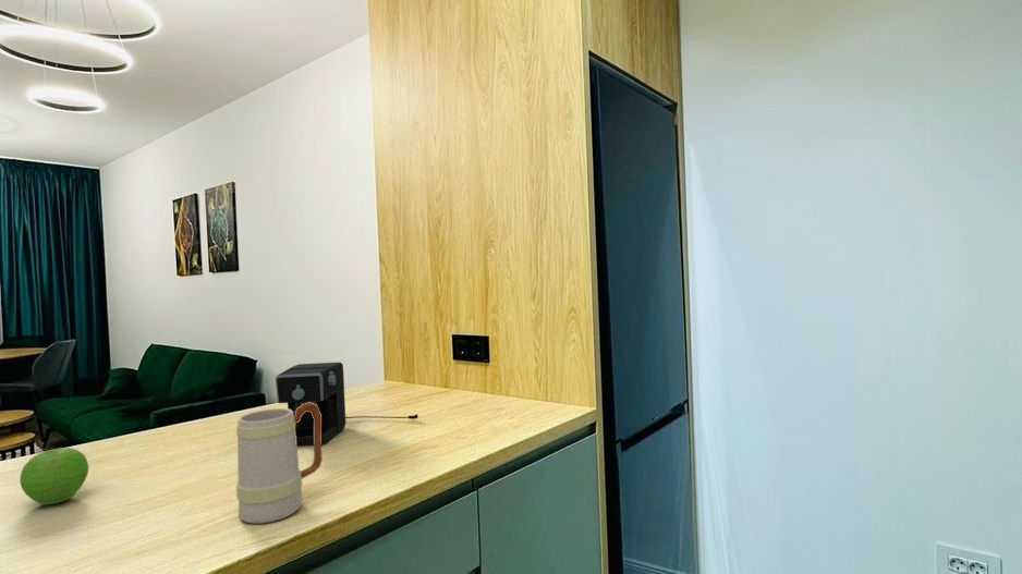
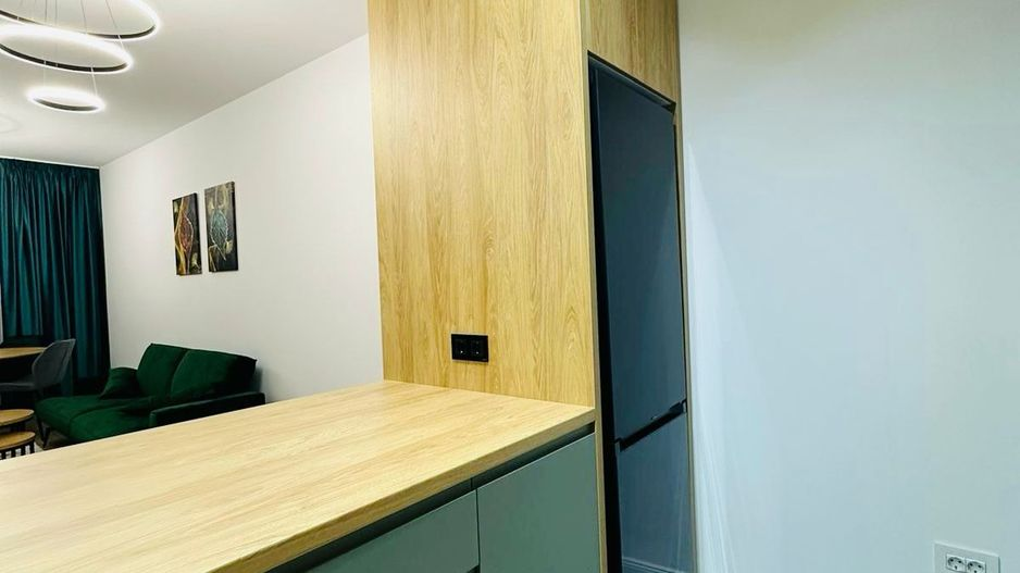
- fruit [19,447,89,505]
- mug [235,402,324,525]
- coffee maker [275,362,419,447]
